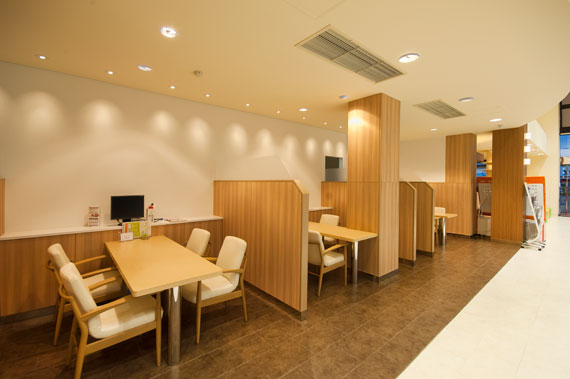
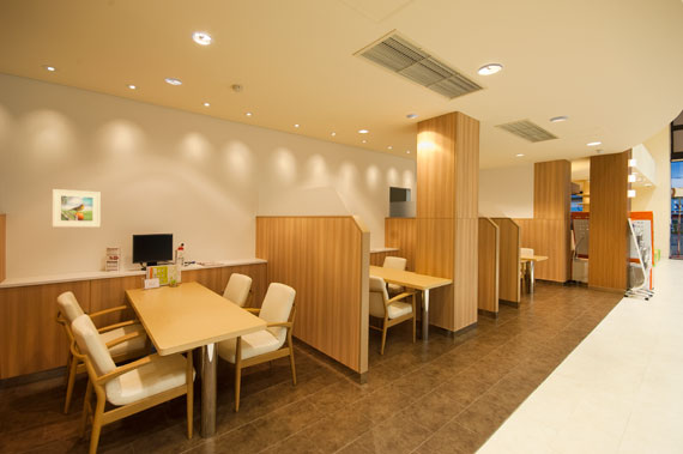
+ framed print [52,188,102,228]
